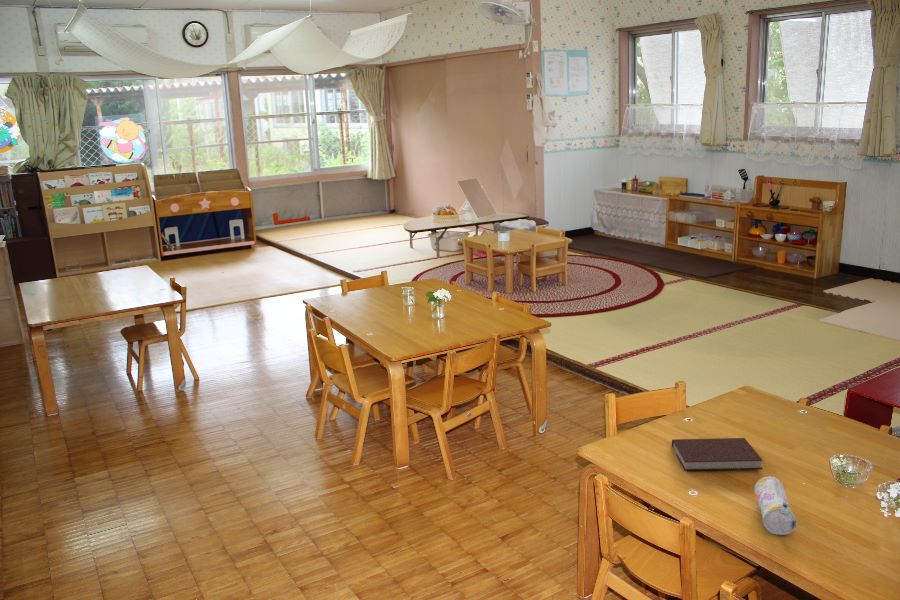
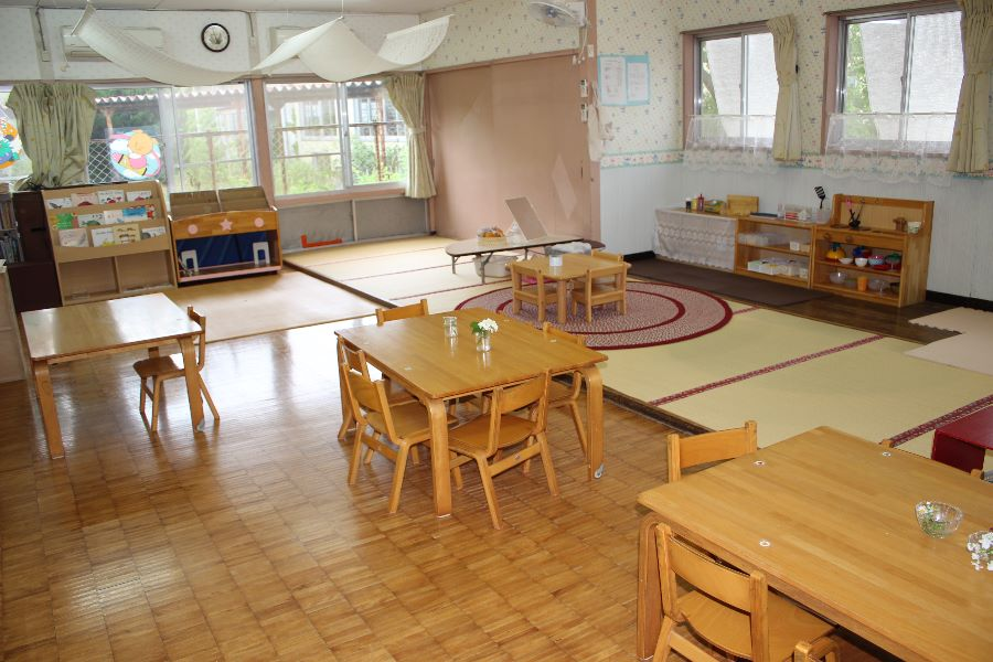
- pencil case [753,476,797,536]
- notebook [671,437,764,471]
